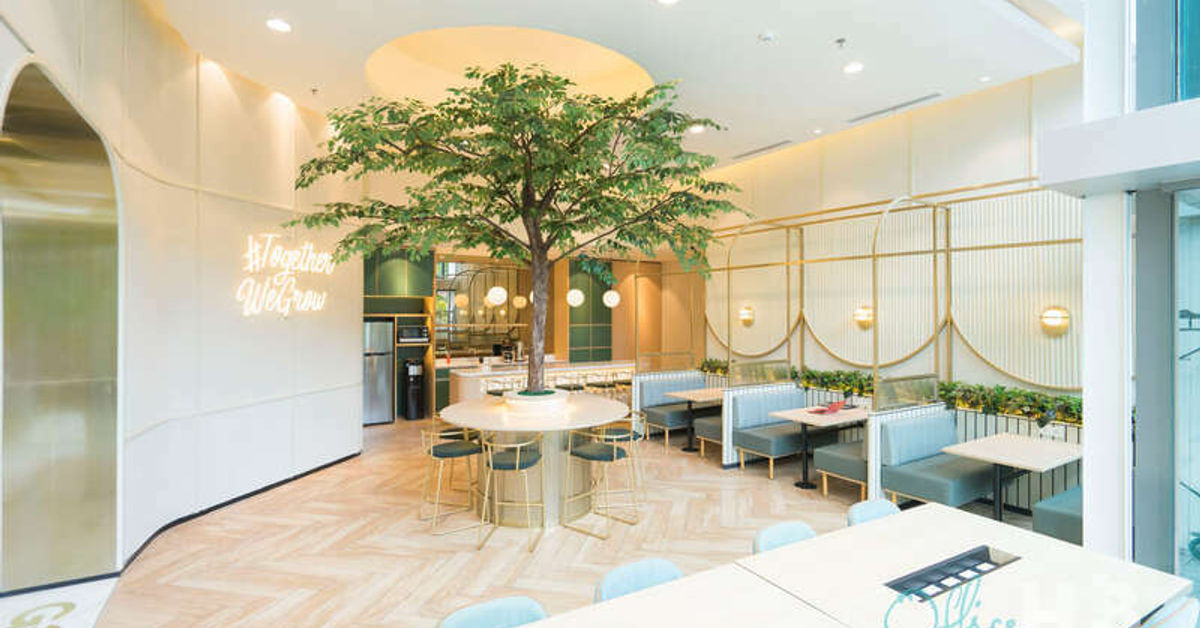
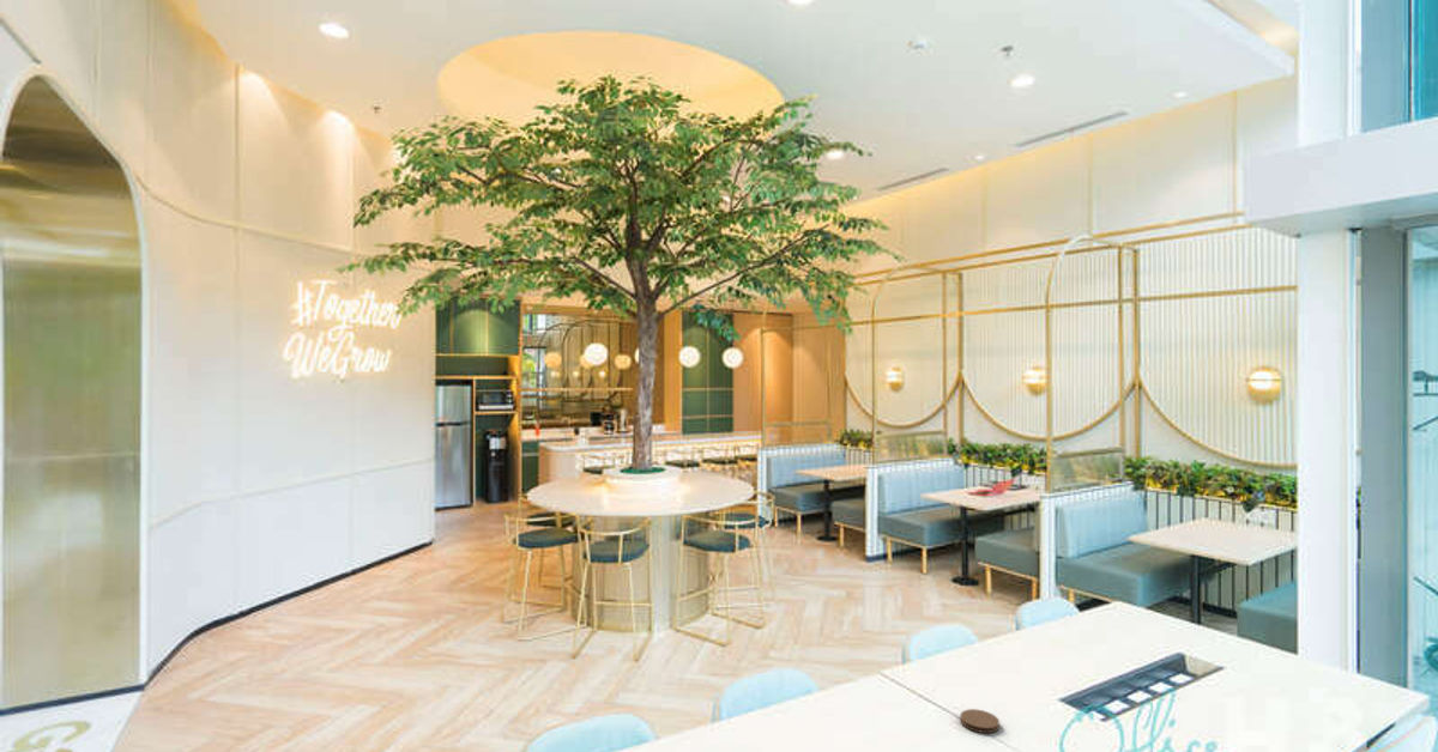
+ coaster [959,708,1001,734]
